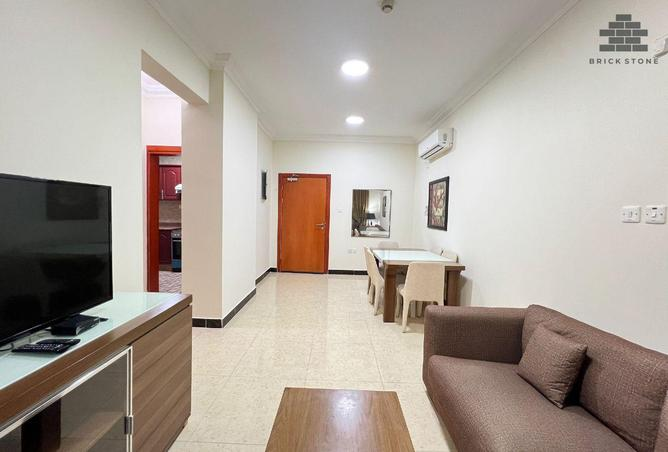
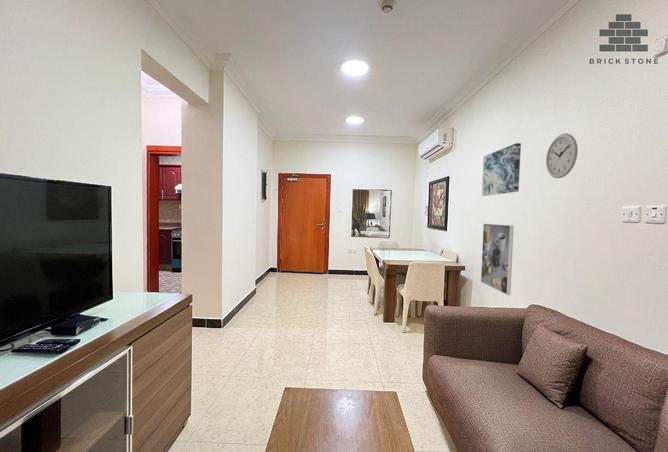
+ wall clock [545,132,579,179]
+ wall art [481,142,522,197]
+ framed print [480,223,515,296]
